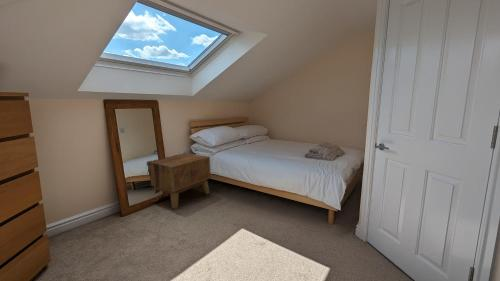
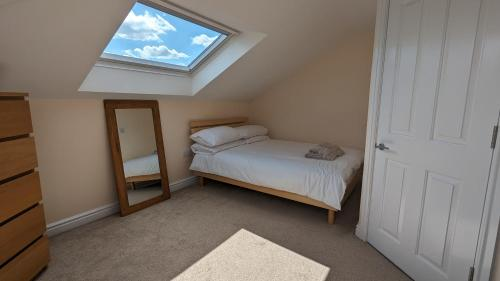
- side table [146,152,212,210]
